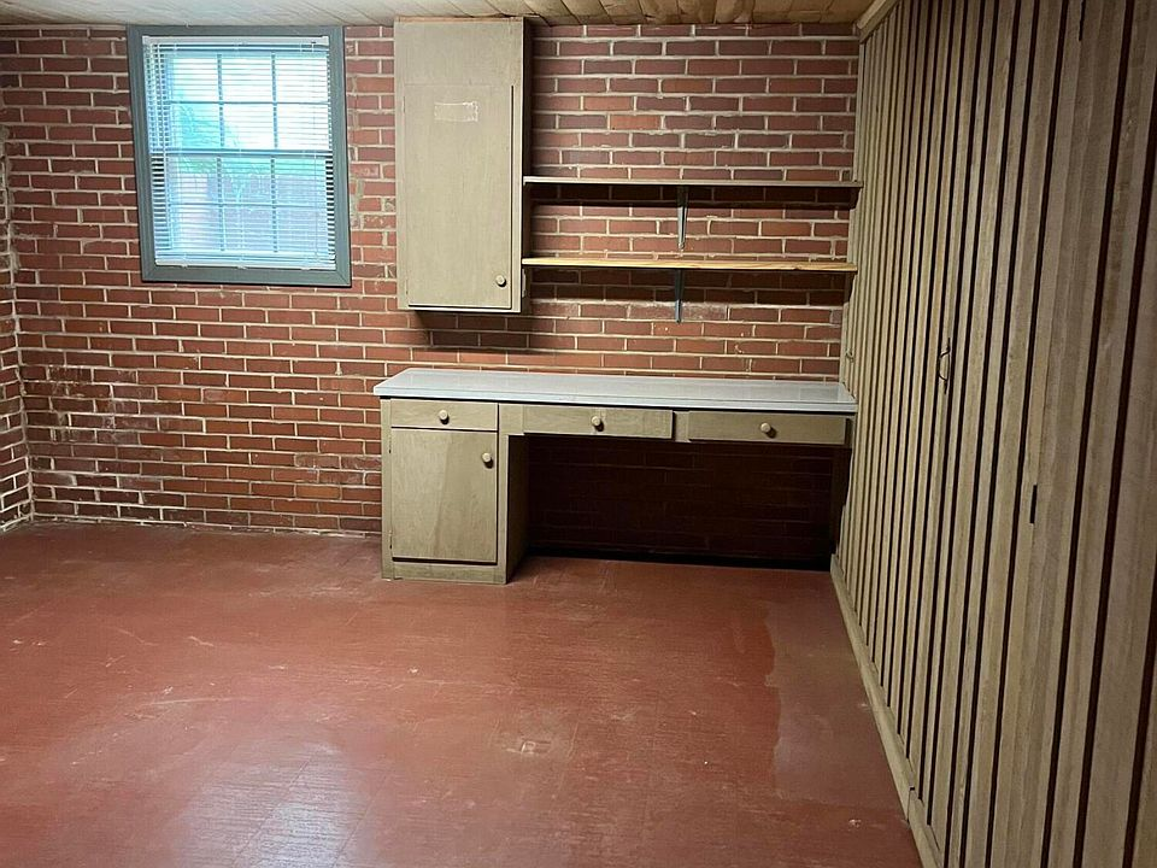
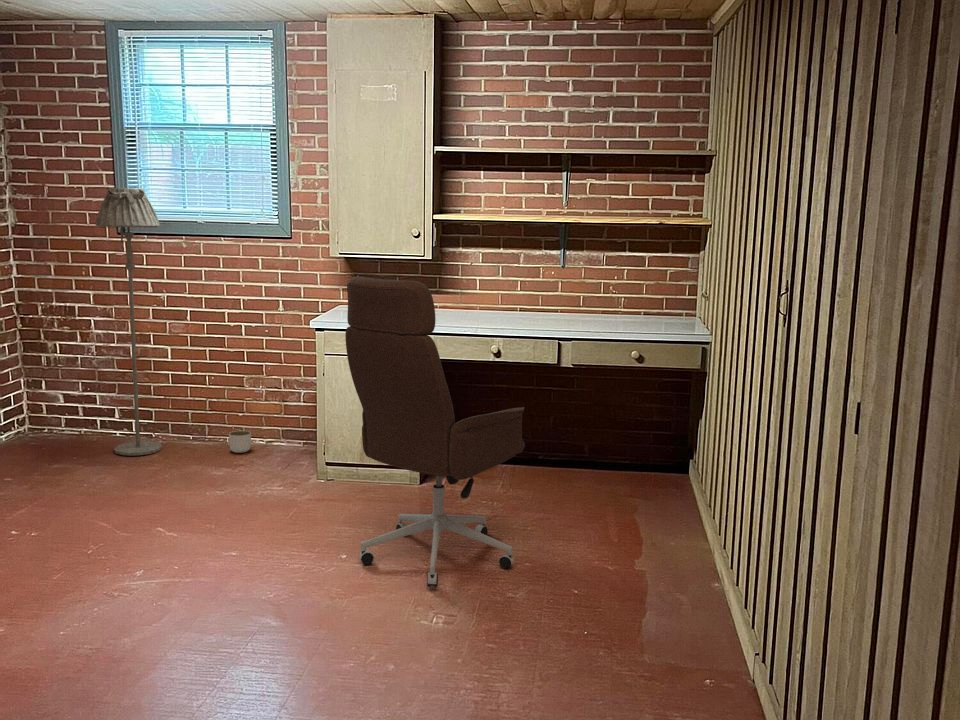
+ planter [228,430,252,454]
+ floor lamp [94,187,163,457]
+ office chair [344,275,526,588]
